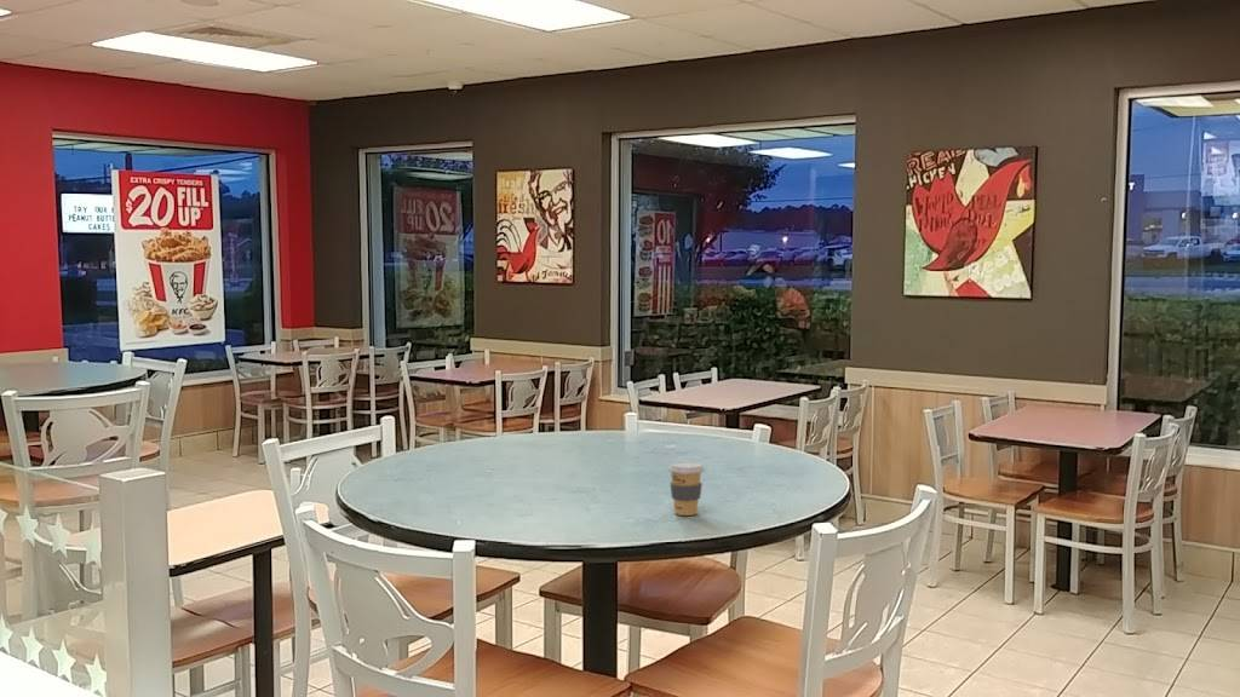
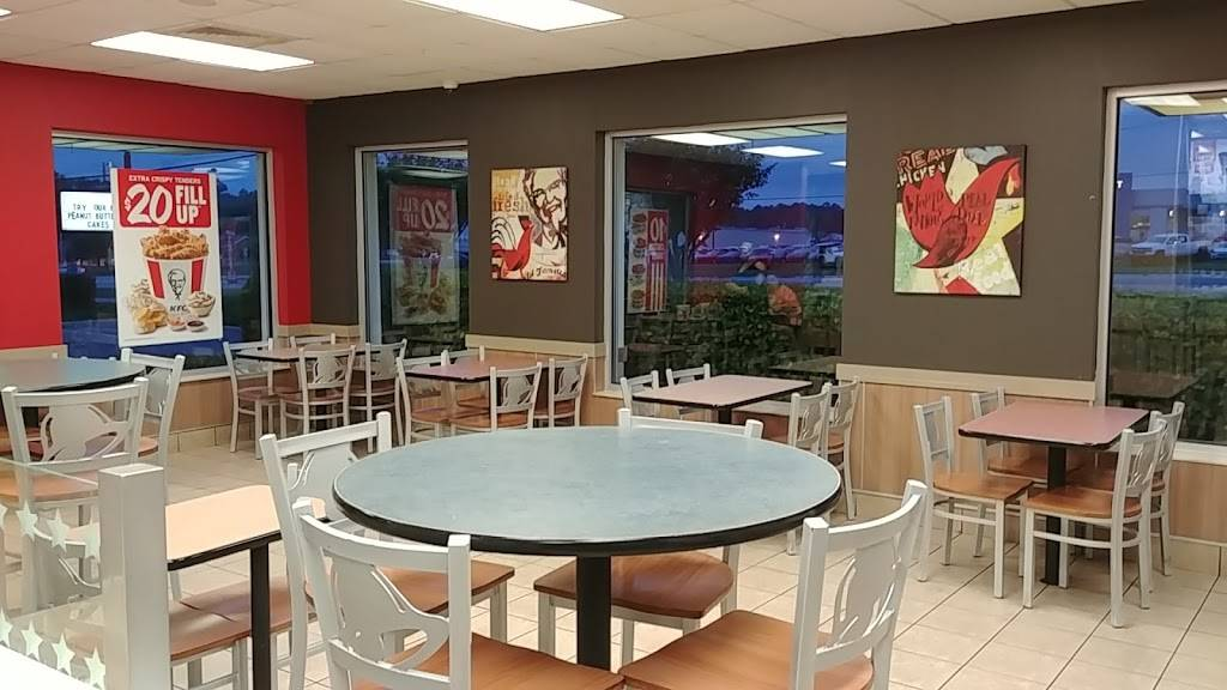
- coffee cup [667,461,706,517]
